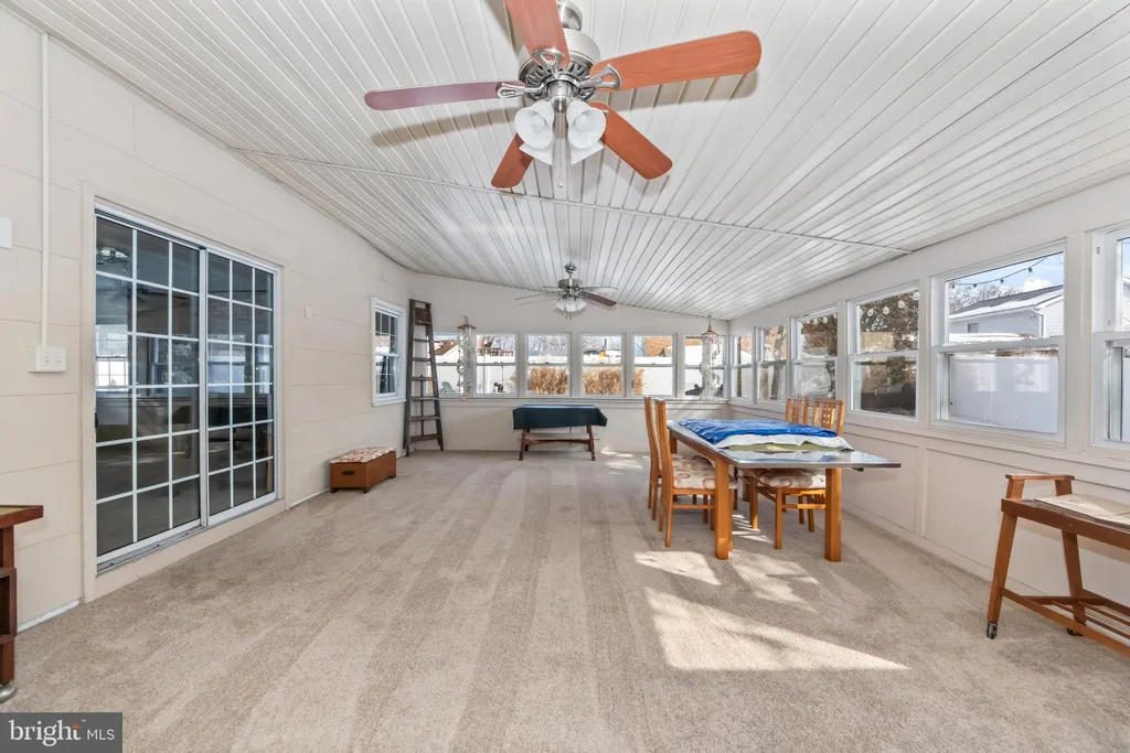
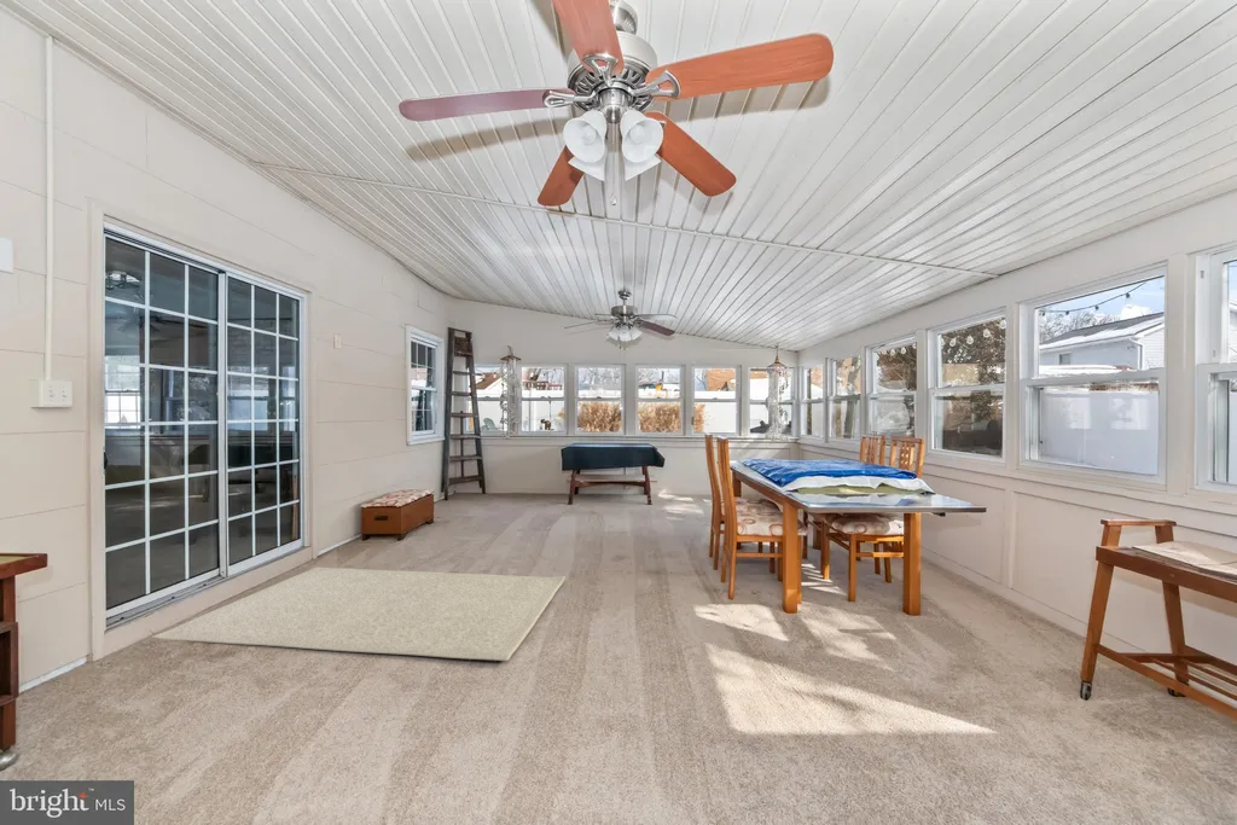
+ rug [150,567,567,662]
